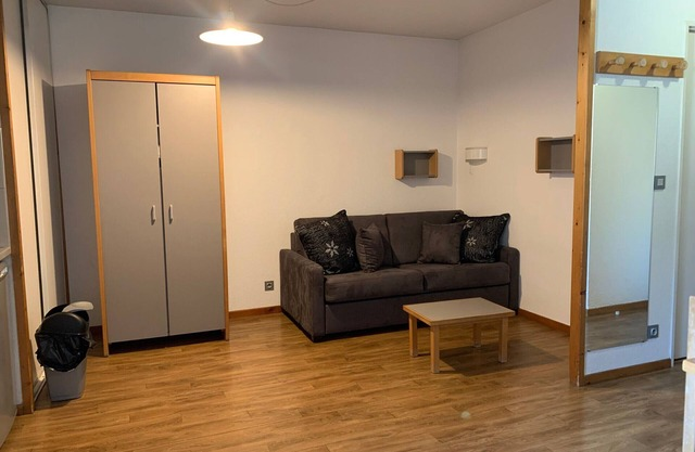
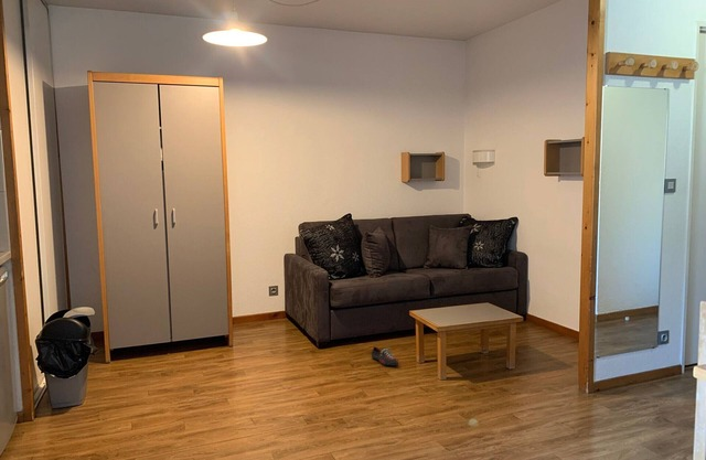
+ shoe [371,346,399,367]
